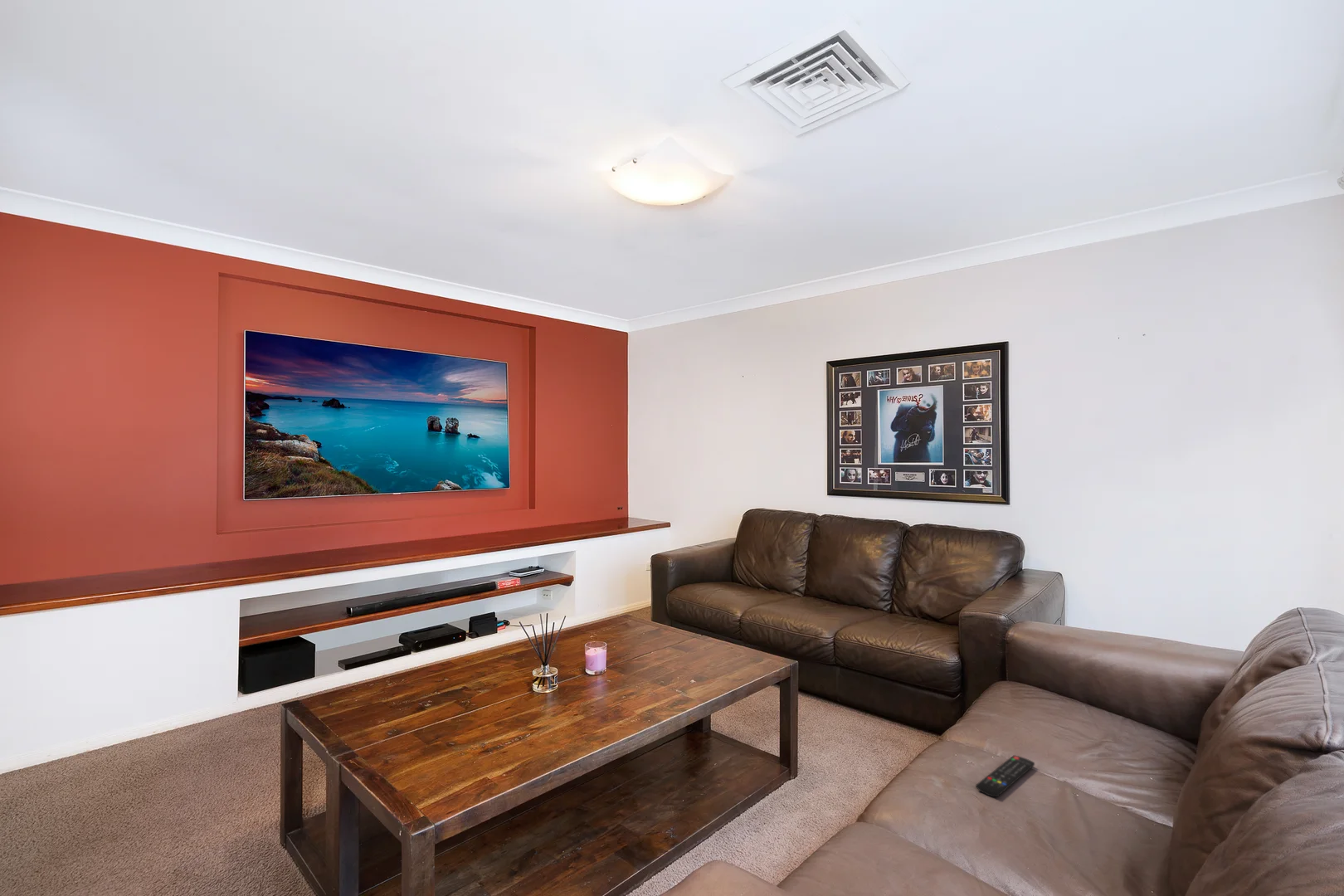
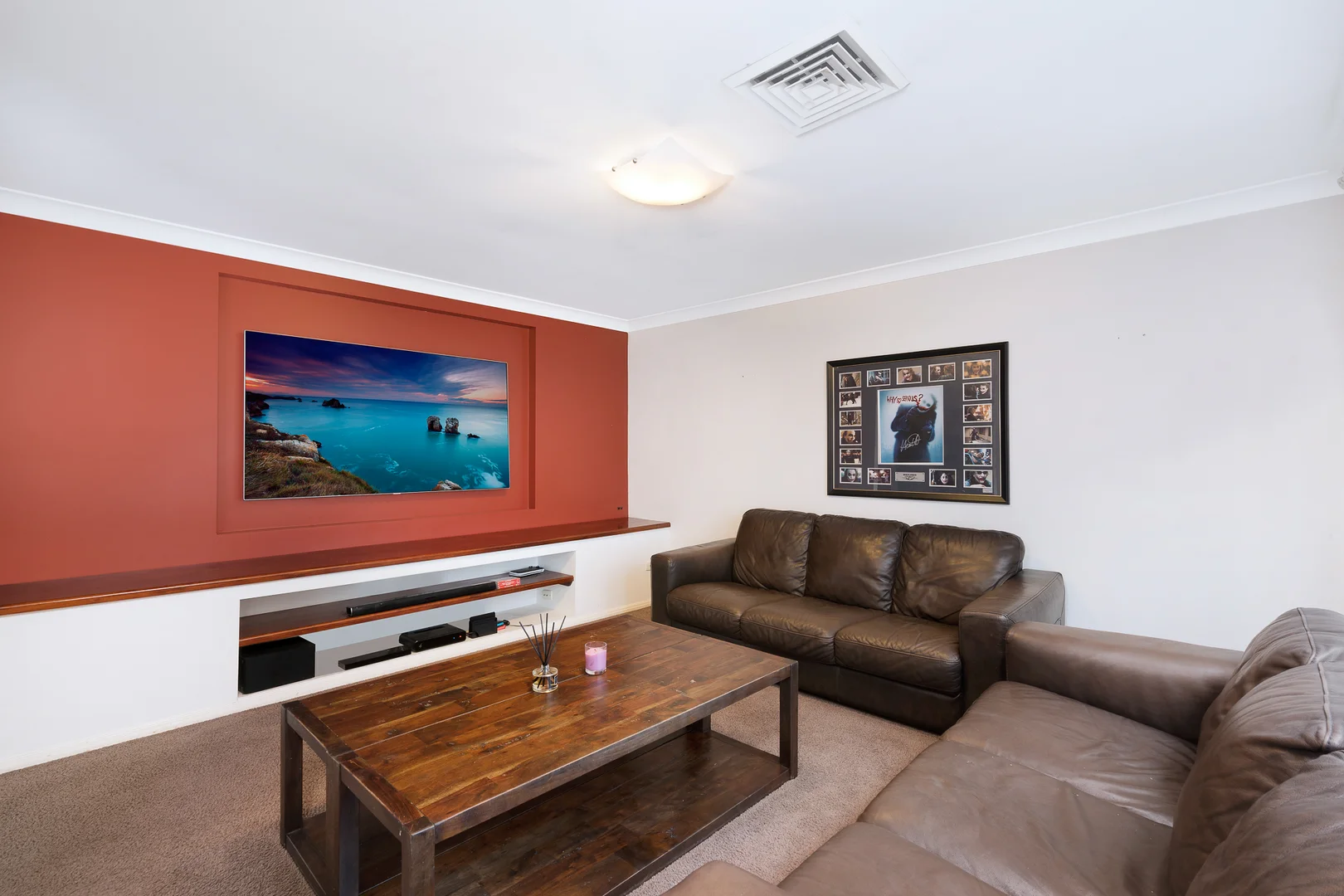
- remote control [975,754,1035,797]
